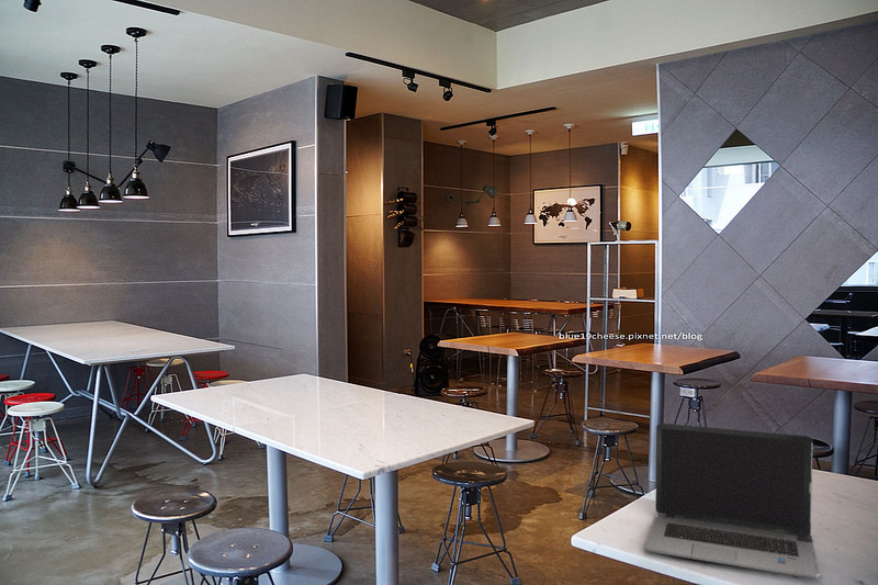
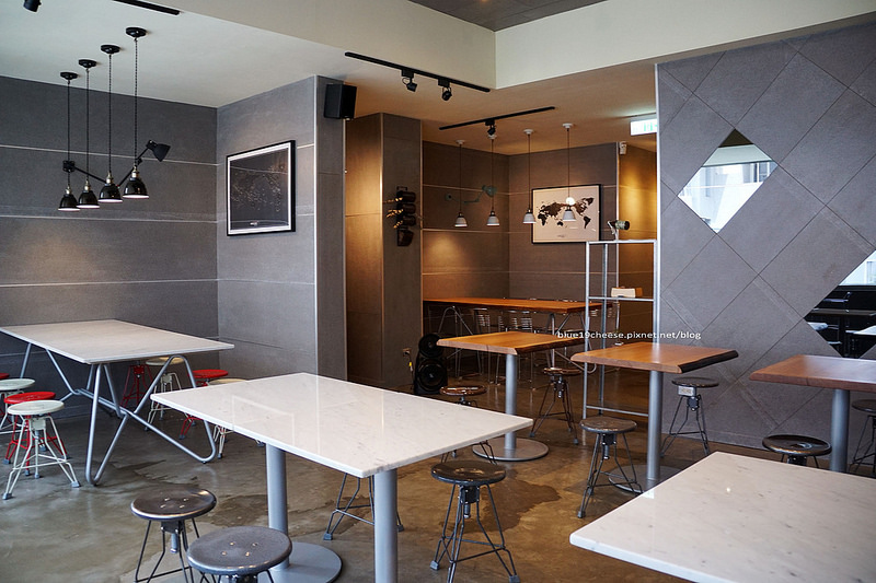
- laptop computer [643,423,823,580]
